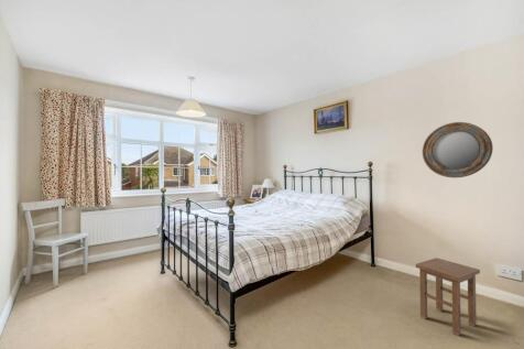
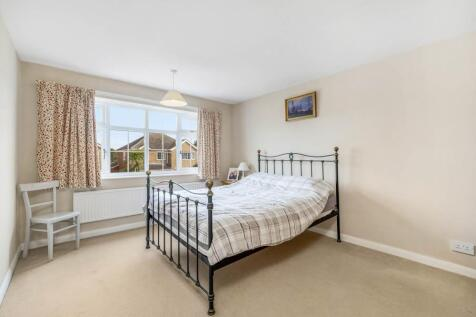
- stool [415,257,481,337]
- home mirror [422,121,494,178]
